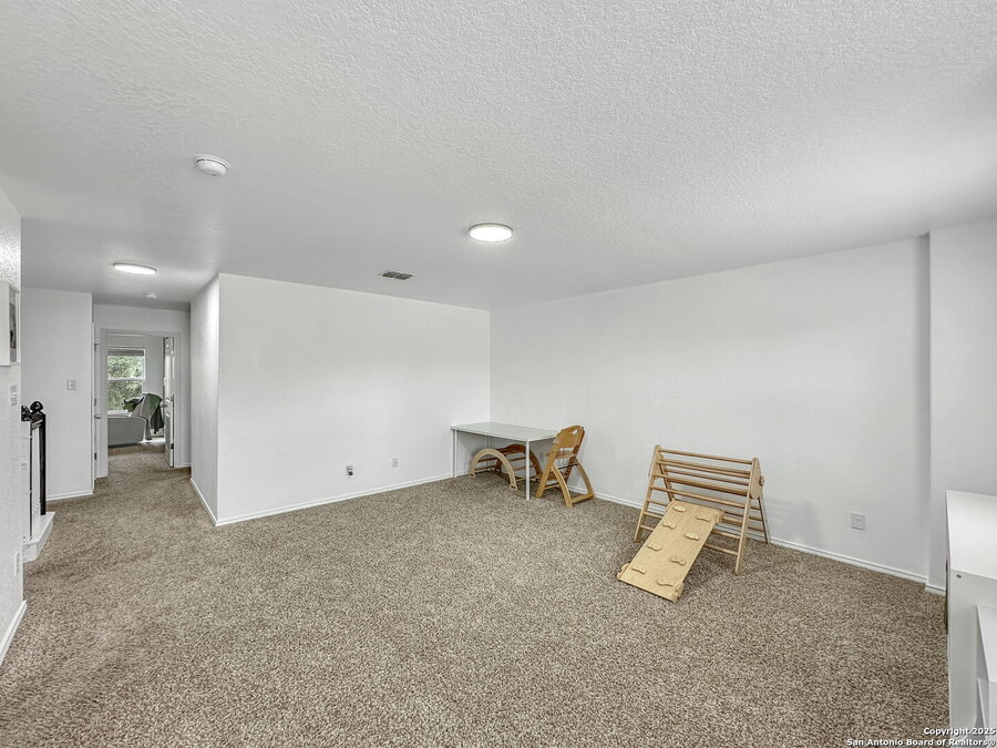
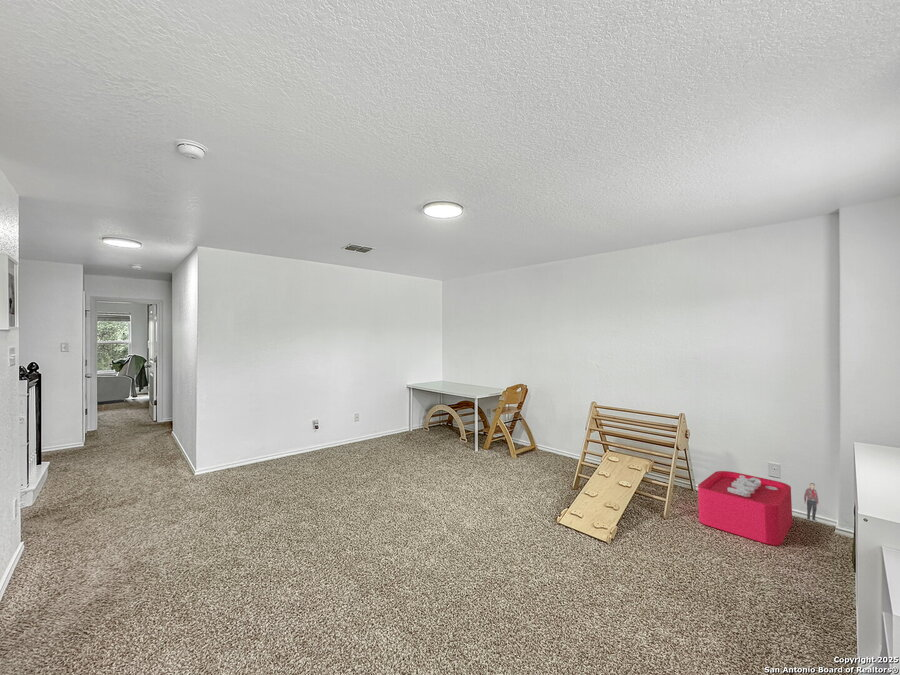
+ storage bin [697,470,820,546]
